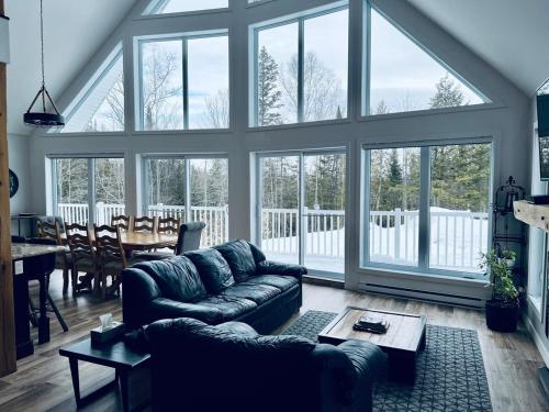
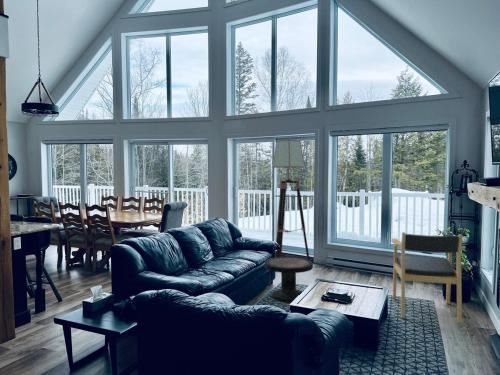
+ side table [264,256,314,303]
+ armchair [390,231,464,324]
+ floor lamp [271,139,311,261]
